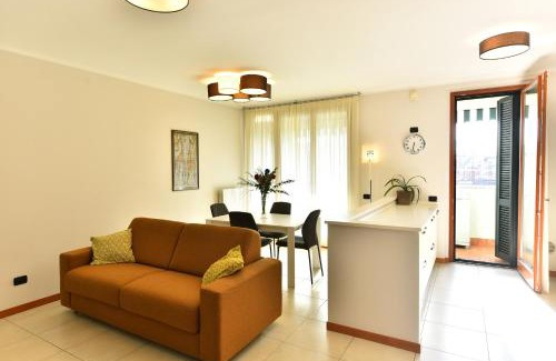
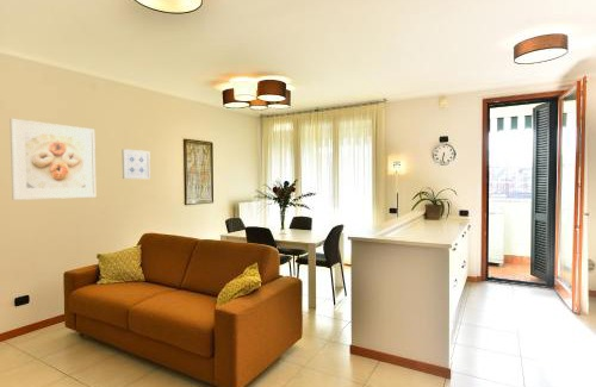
+ wall art [122,148,151,180]
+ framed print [8,118,97,201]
